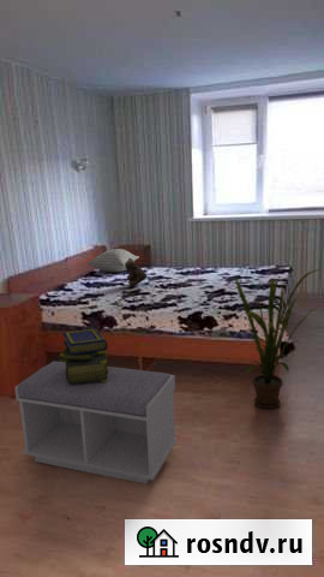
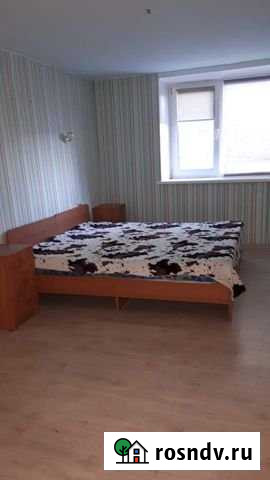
- pillow [86,248,140,274]
- stack of books [59,328,109,385]
- teddy bear [125,258,149,288]
- bench [14,361,179,484]
- house plant [232,268,320,410]
